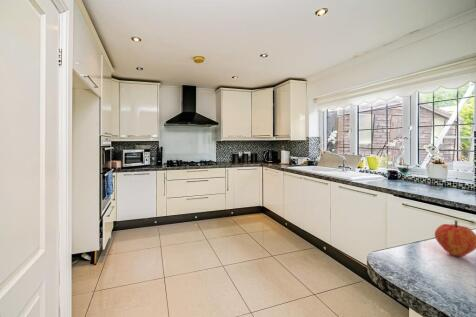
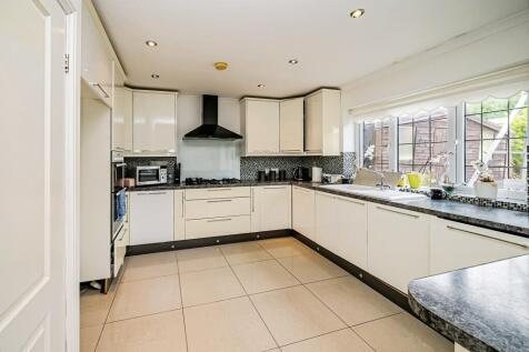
- fruit [434,219,476,258]
